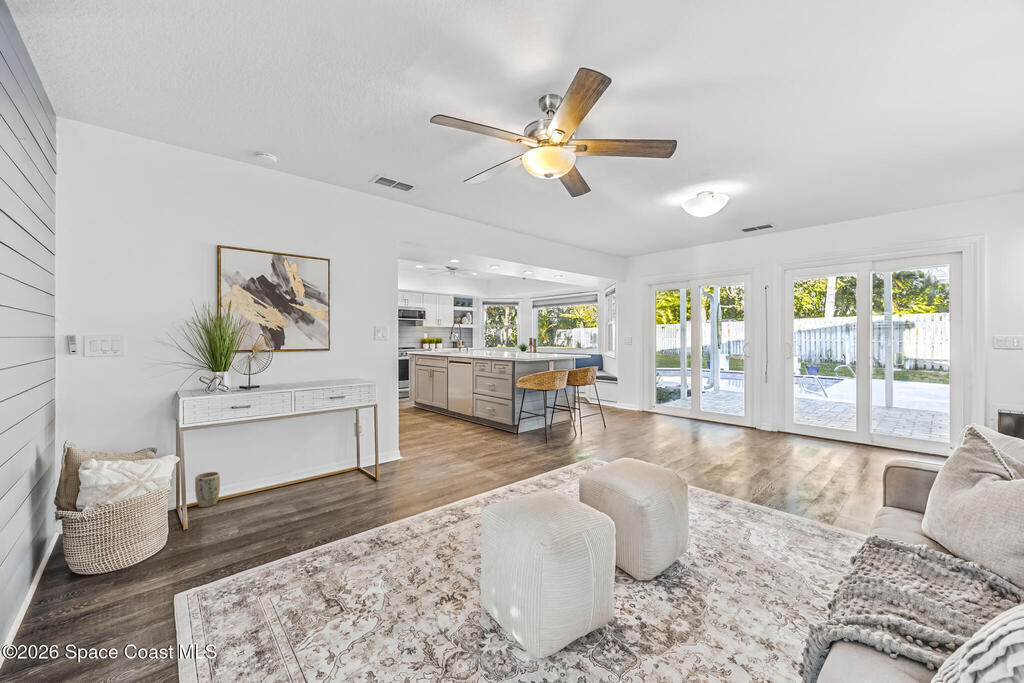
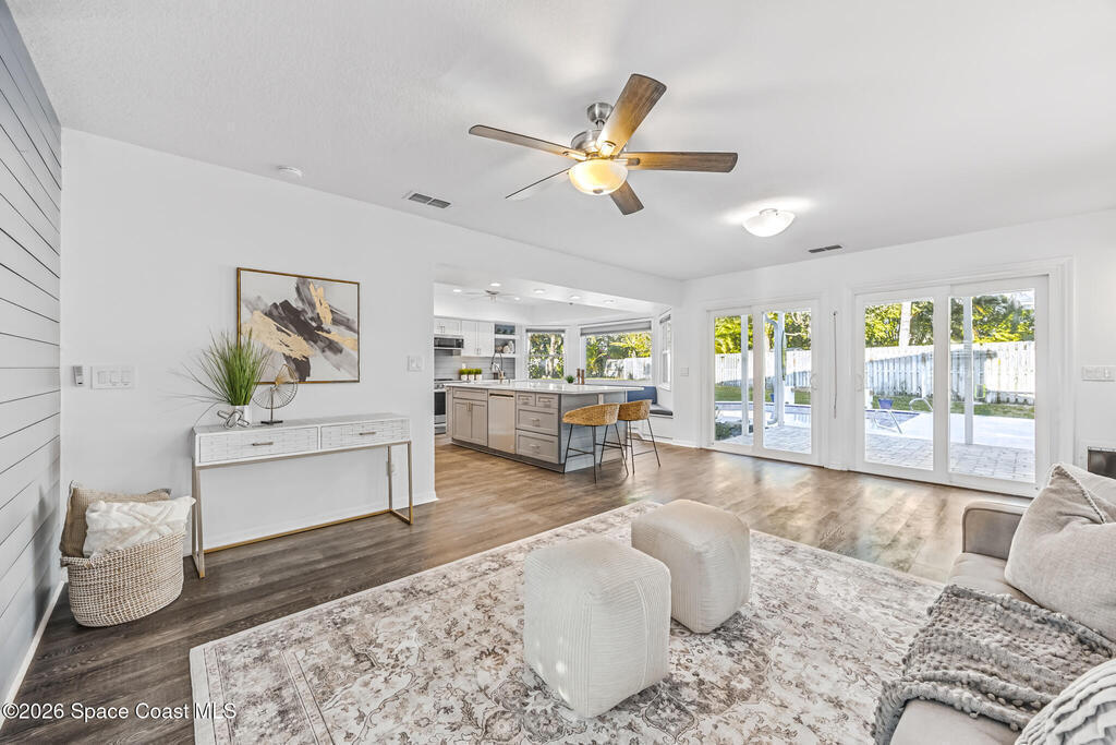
- plant pot [194,471,221,508]
